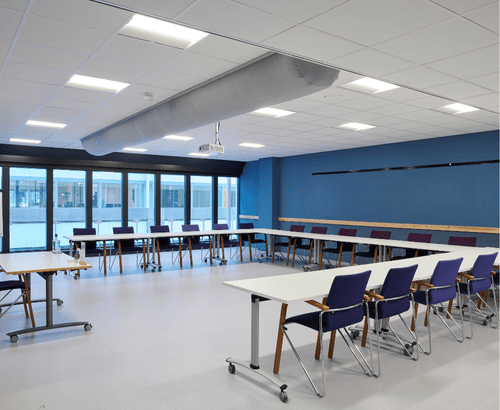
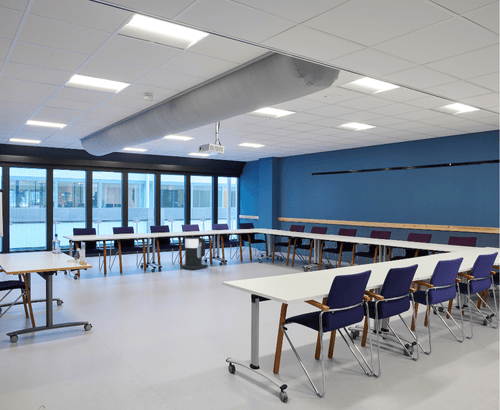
+ trash can [180,236,209,271]
